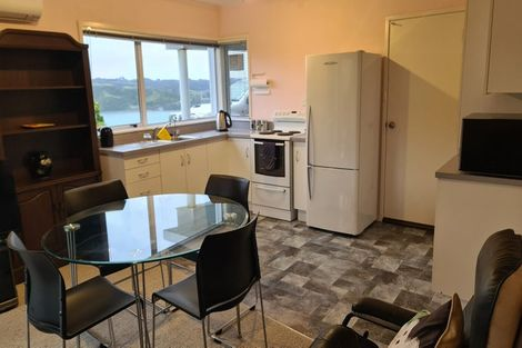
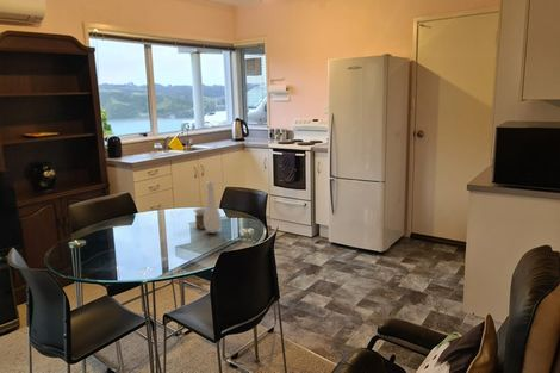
+ vase [192,180,223,234]
